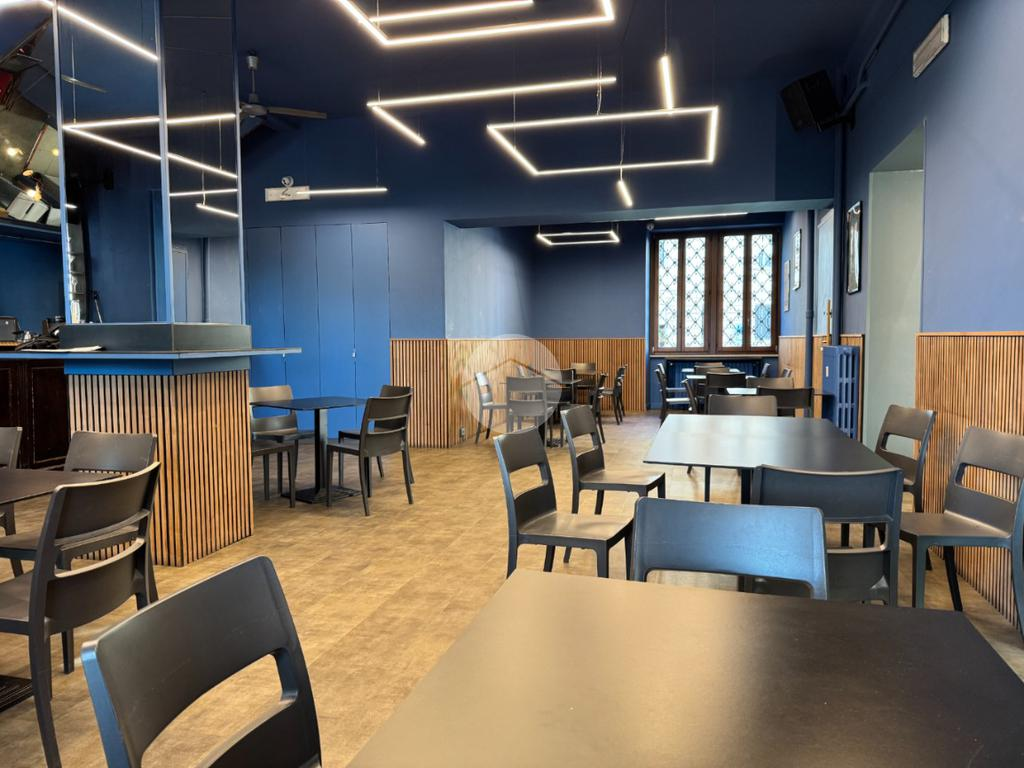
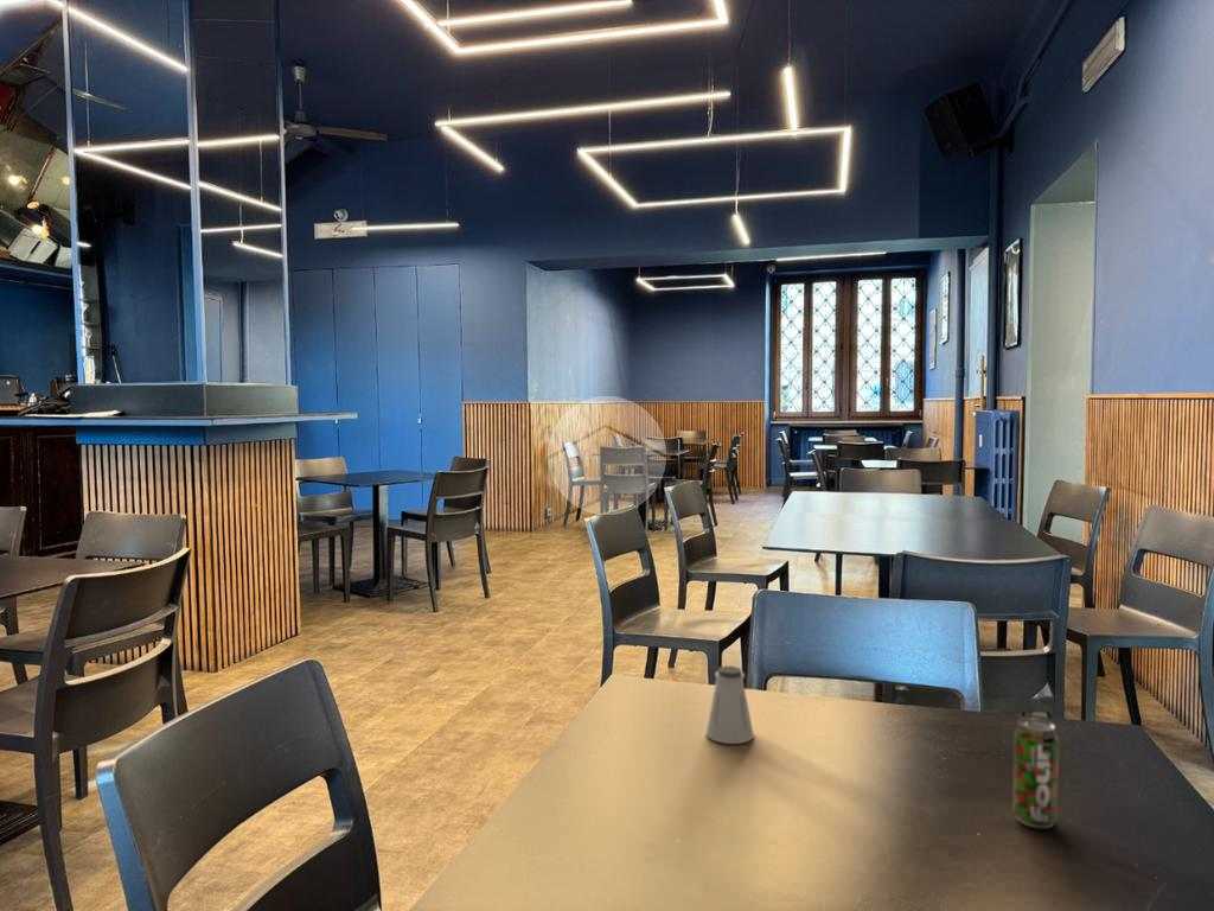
+ saltshaker [704,664,755,745]
+ beverage can [1011,716,1060,829]
